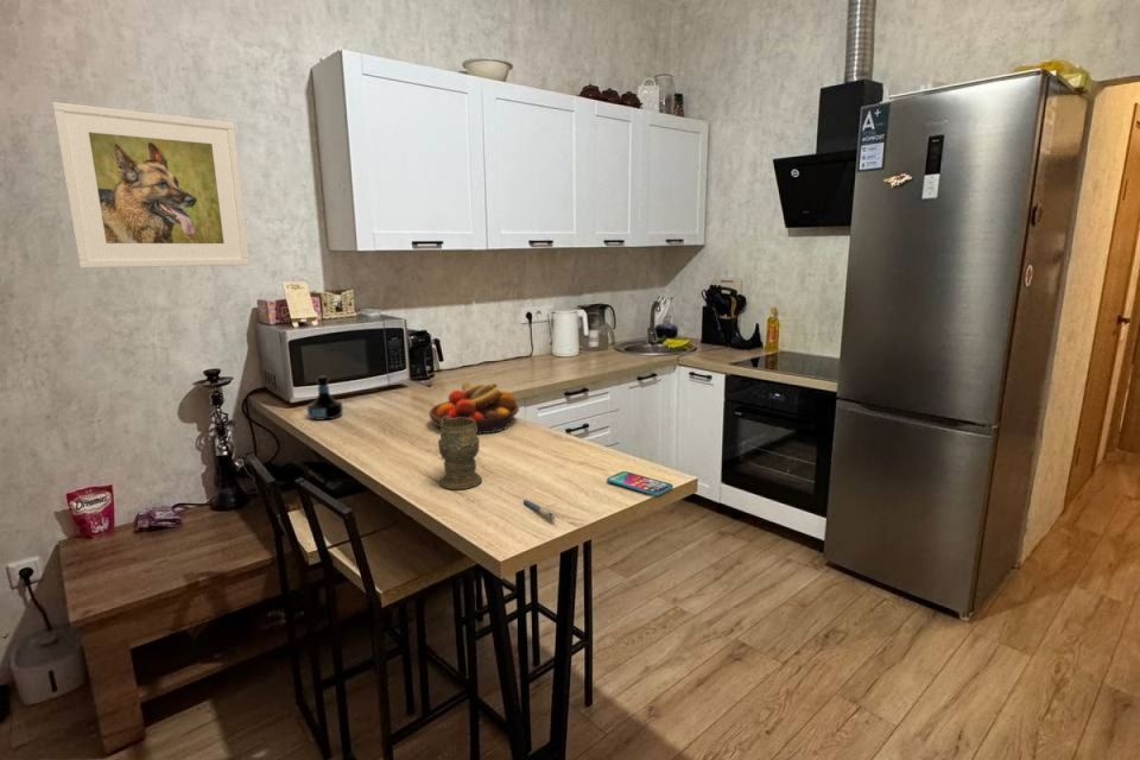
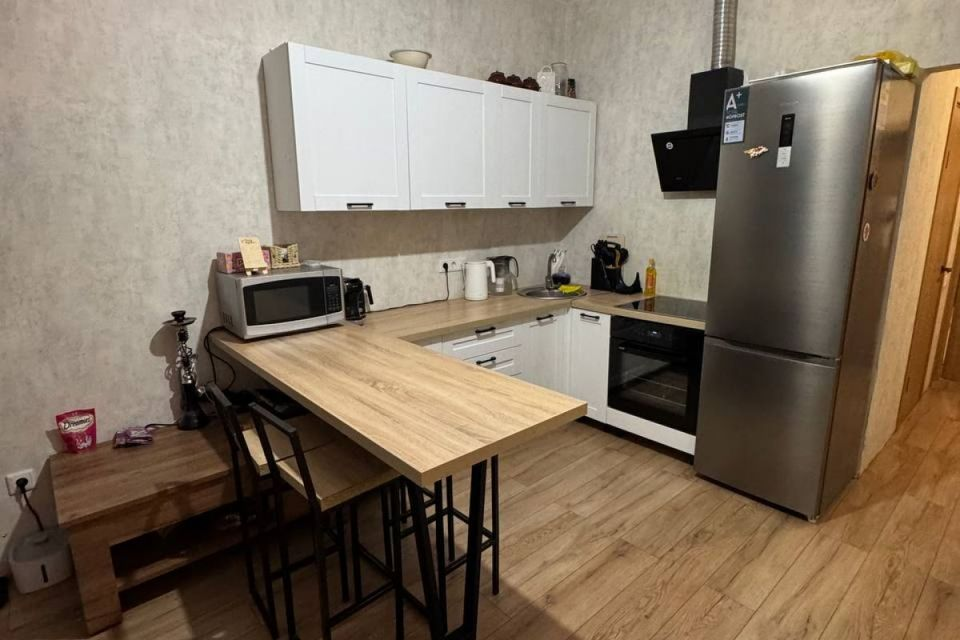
- mug [437,417,483,490]
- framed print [51,101,251,270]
- tequila bottle [306,375,344,422]
- pen [522,499,557,520]
- smartphone [606,470,674,498]
- fruit bowl [429,380,520,435]
